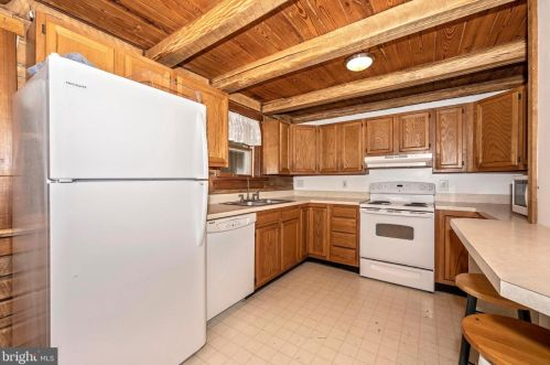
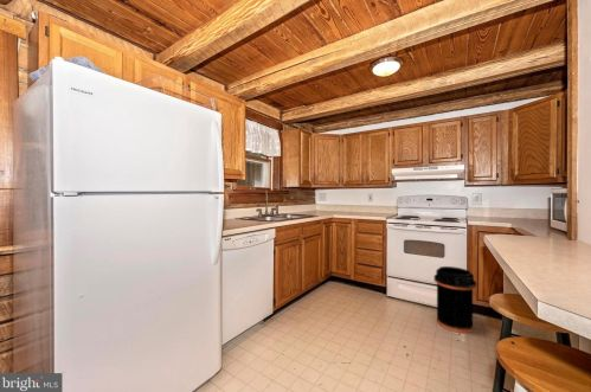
+ trash can [432,265,477,334]
